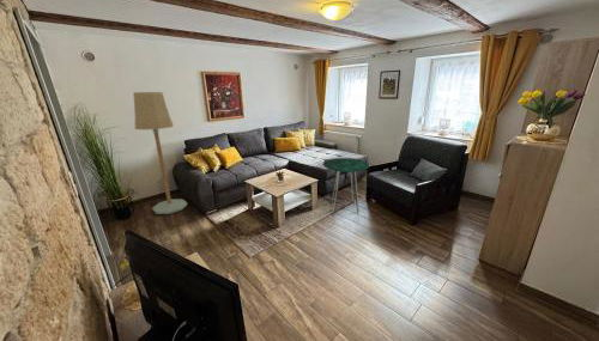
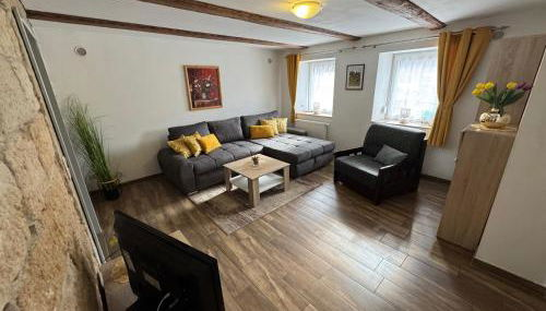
- floor lamp [132,91,188,215]
- side table [322,157,370,214]
